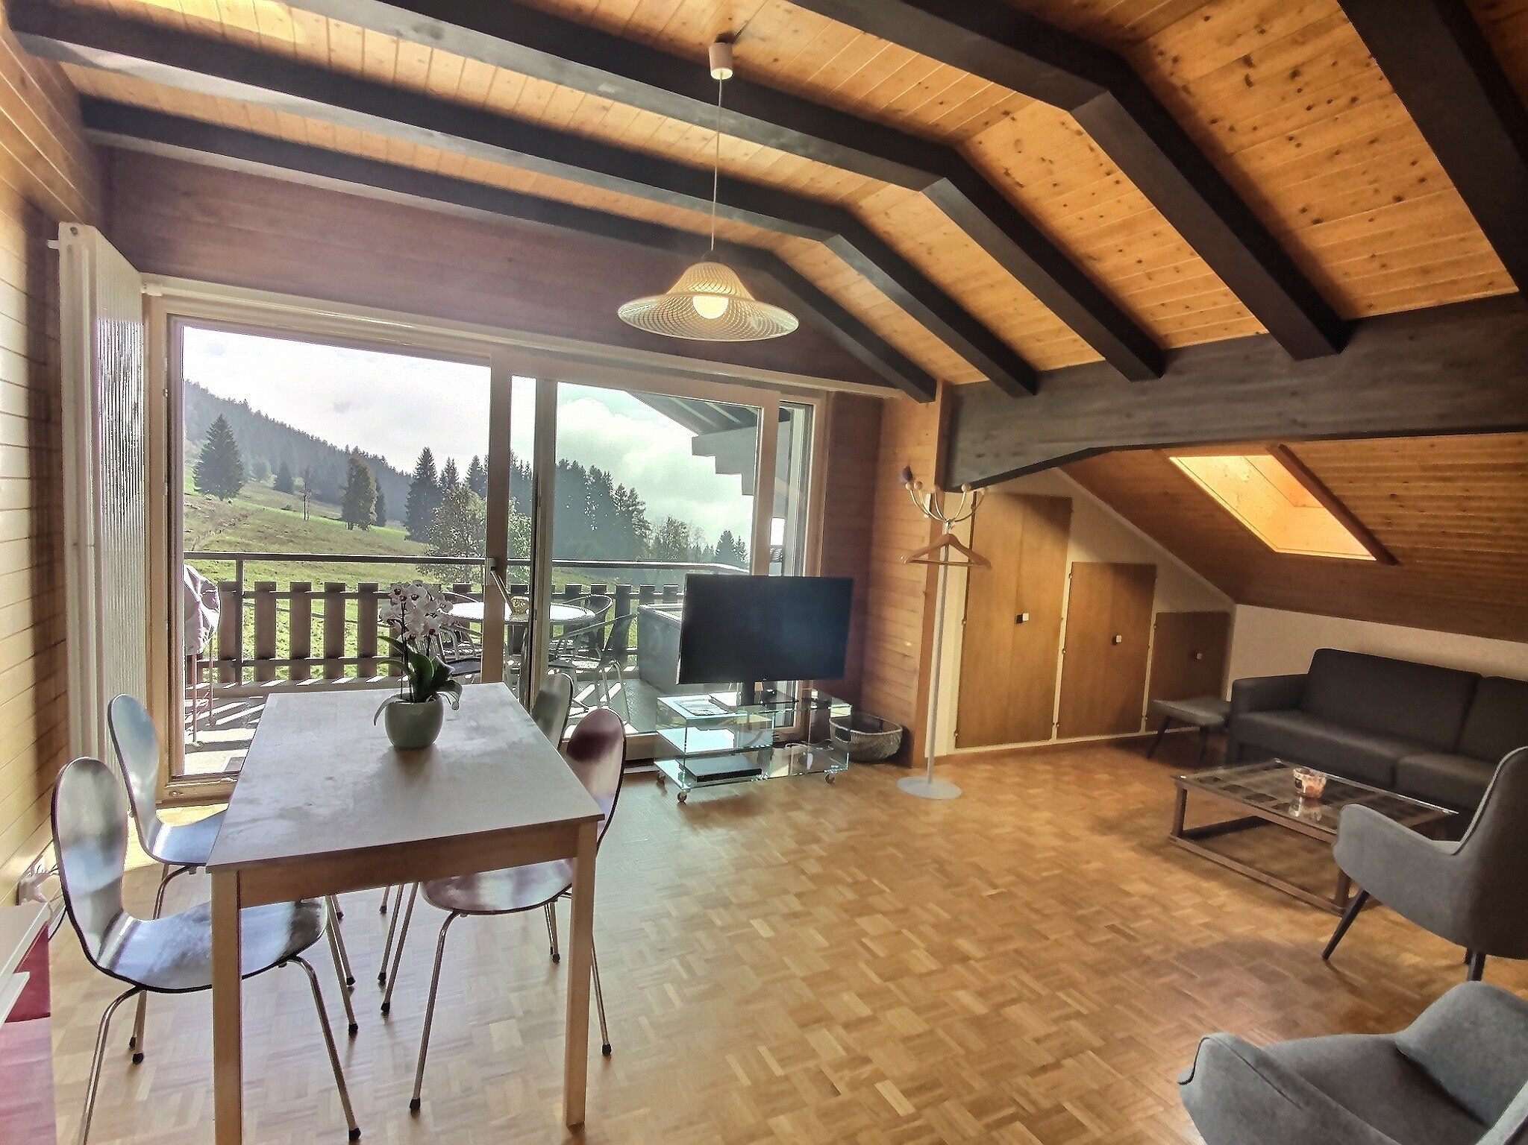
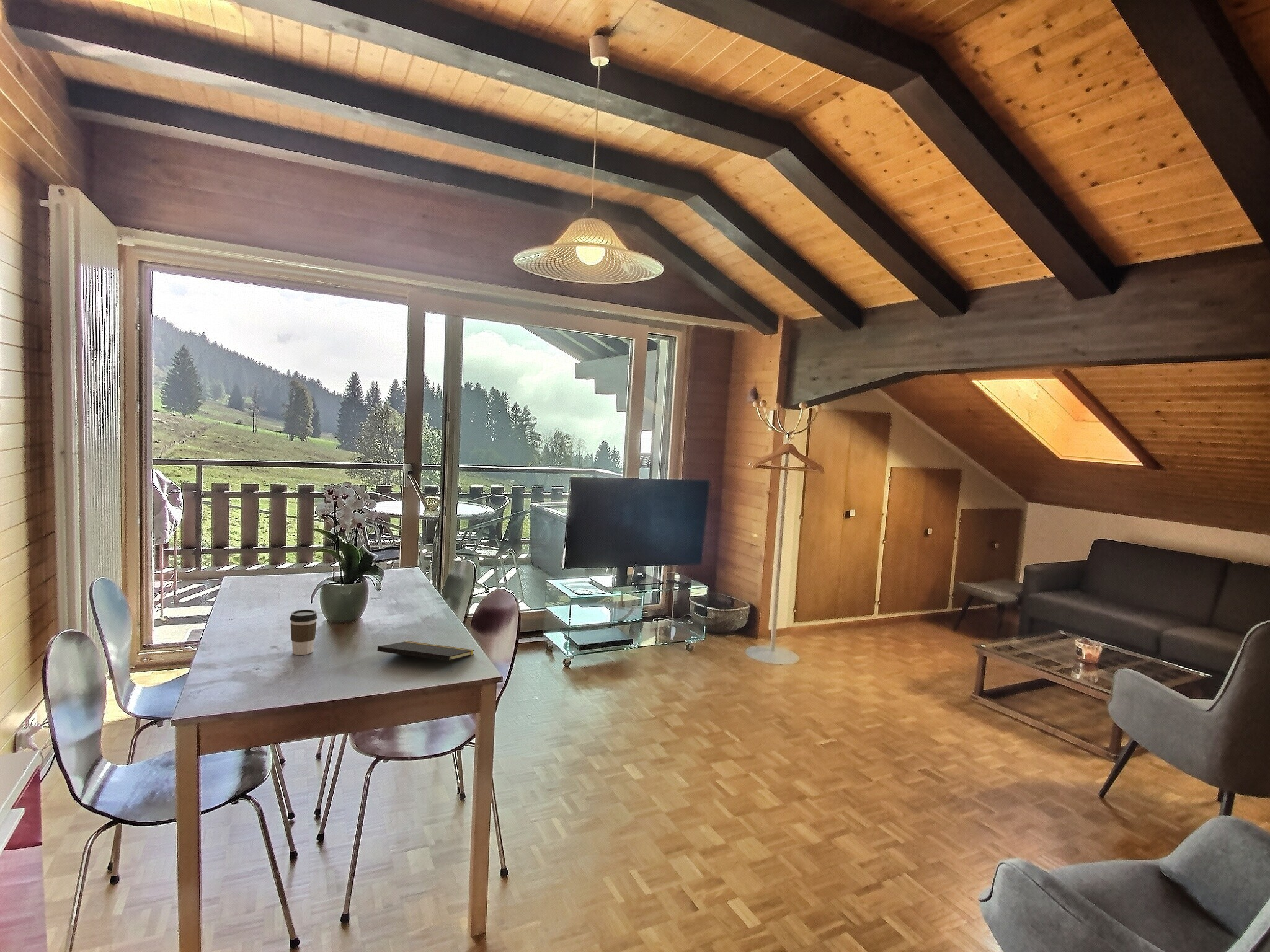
+ coffee cup [289,609,318,655]
+ notepad [376,641,475,672]
